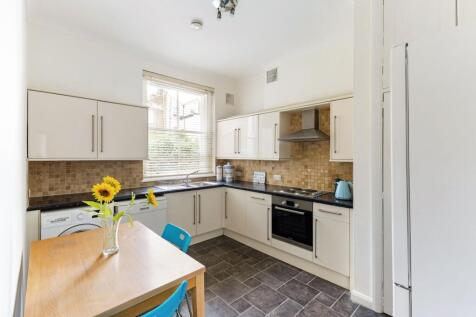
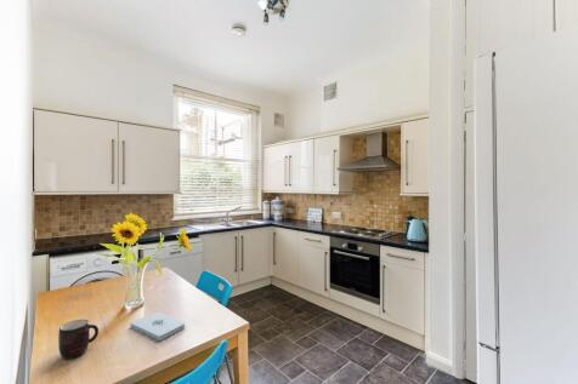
+ mug [57,319,100,361]
+ notepad [130,311,186,342]
